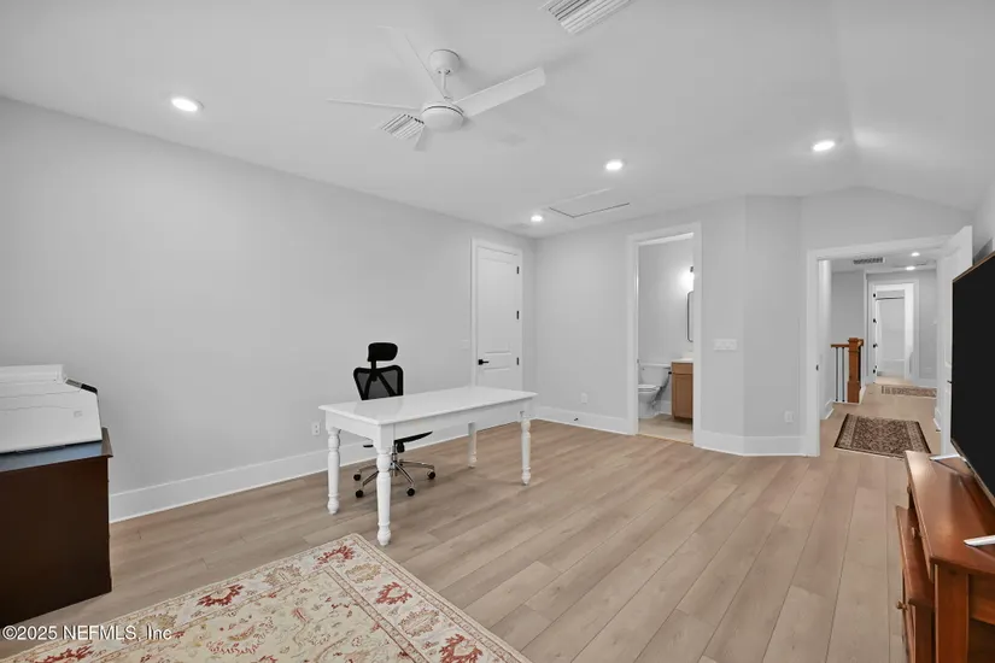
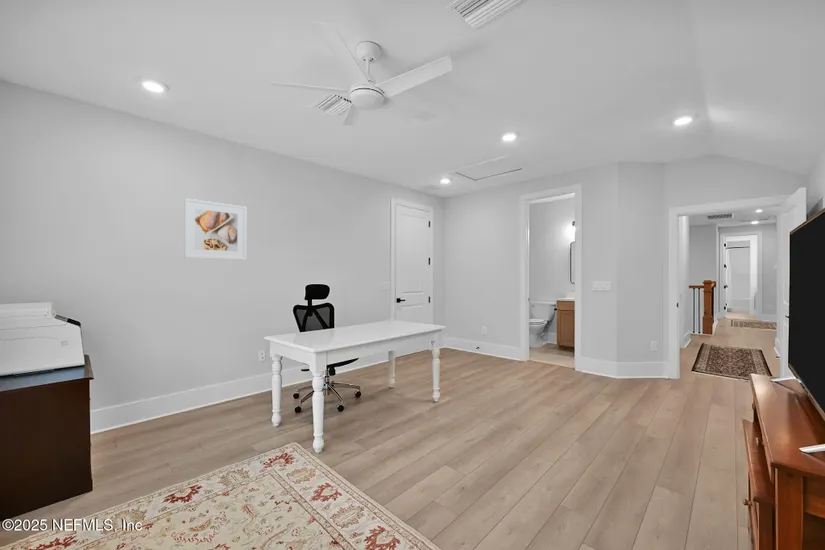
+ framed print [183,197,247,261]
